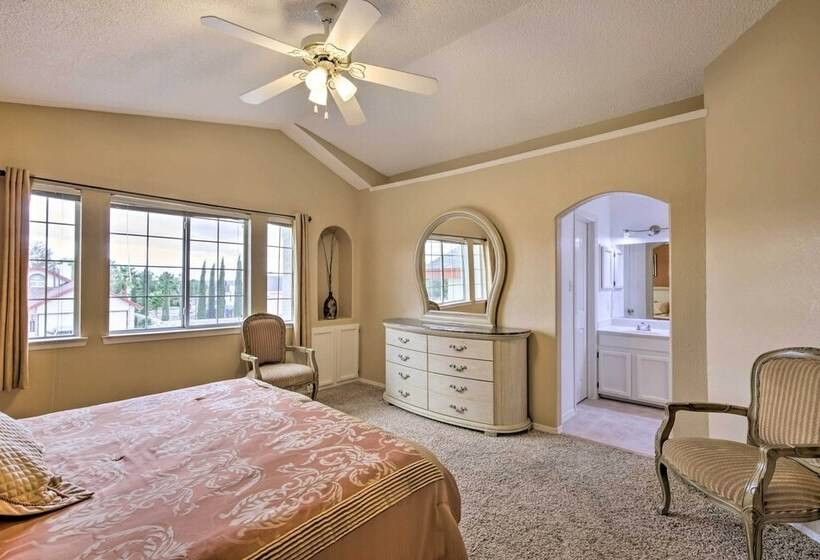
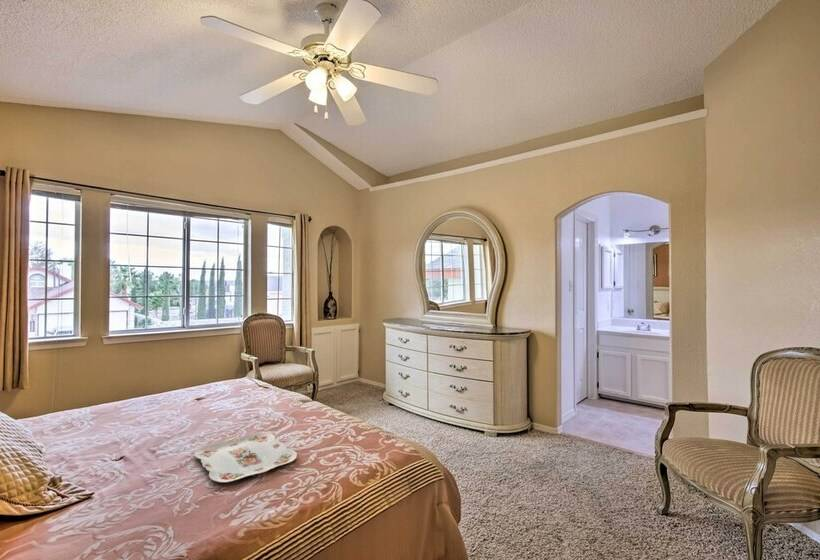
+ serving tray [193,432,298,483]
